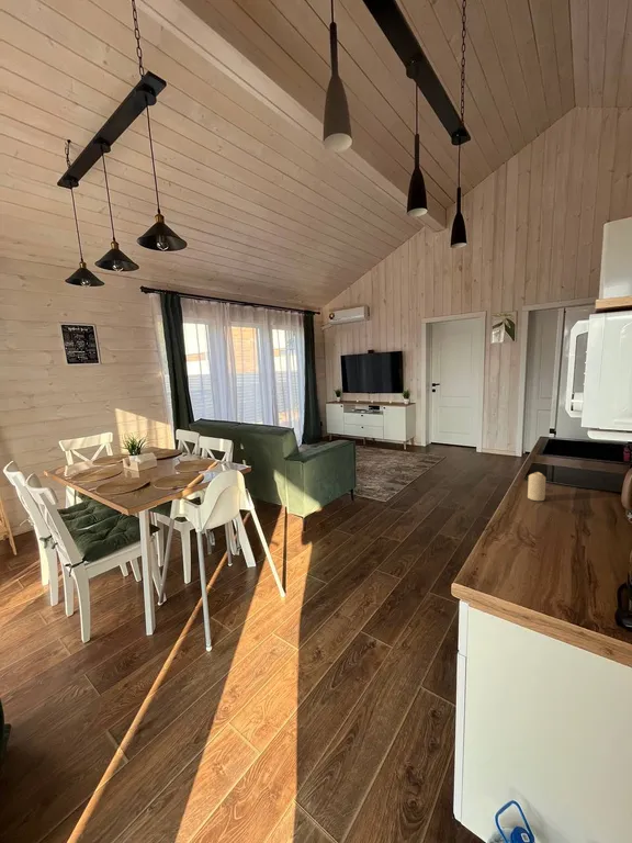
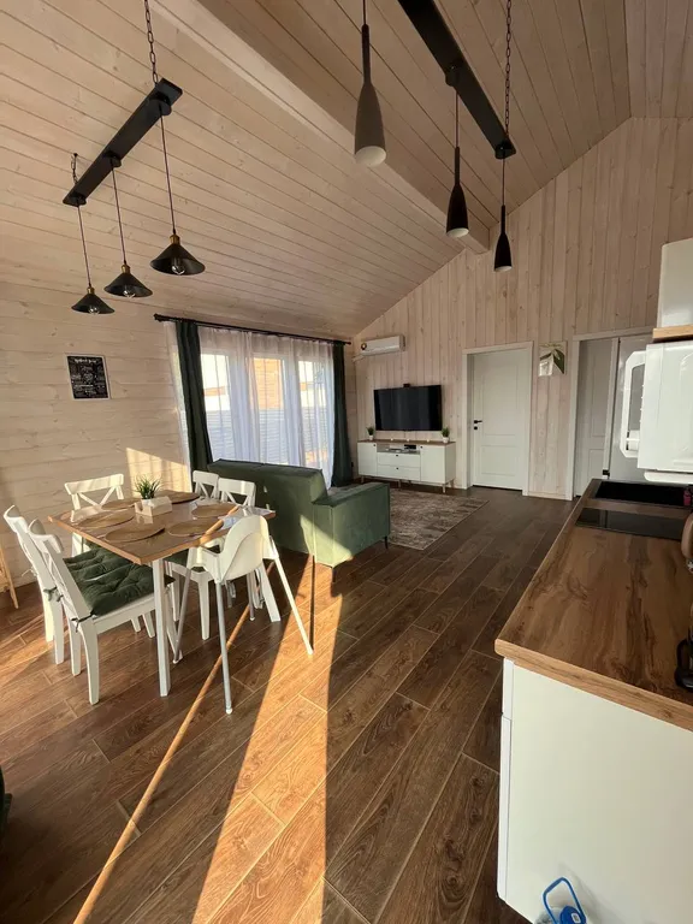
- candle [527,471,546,502]
